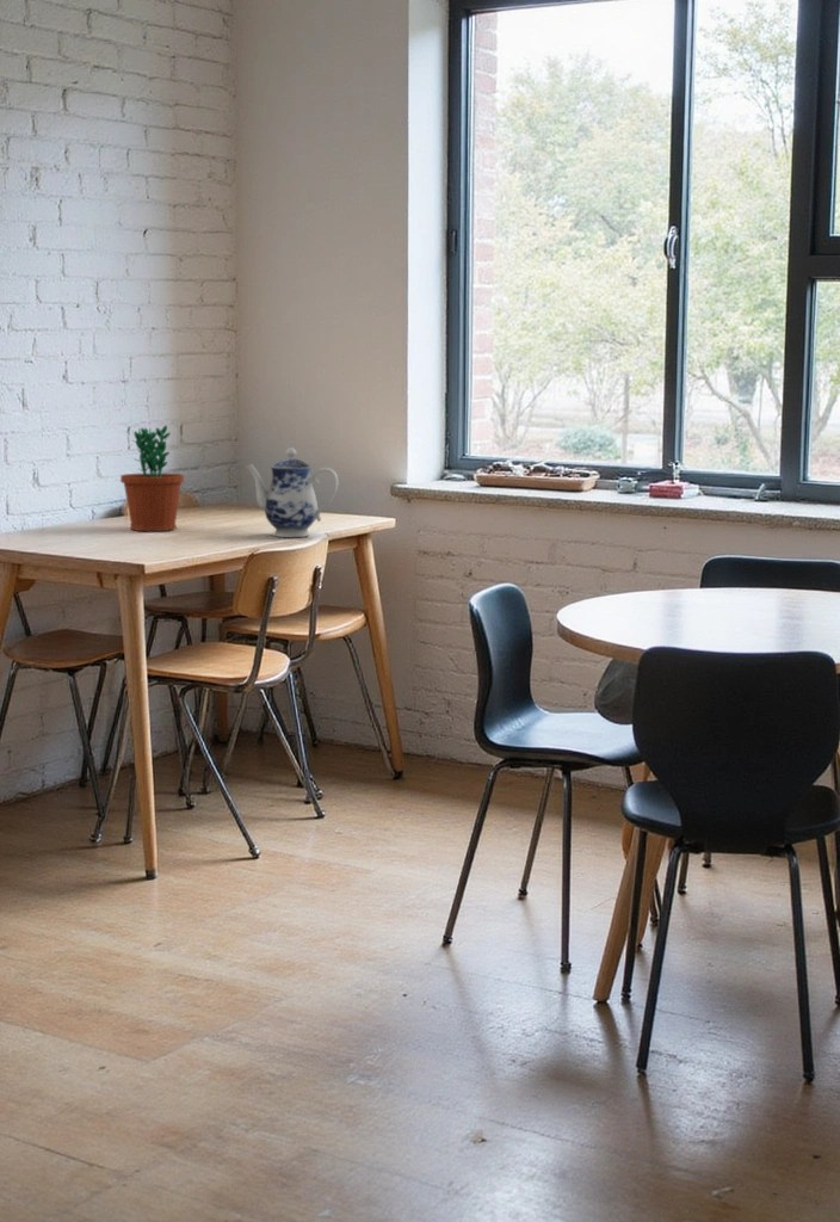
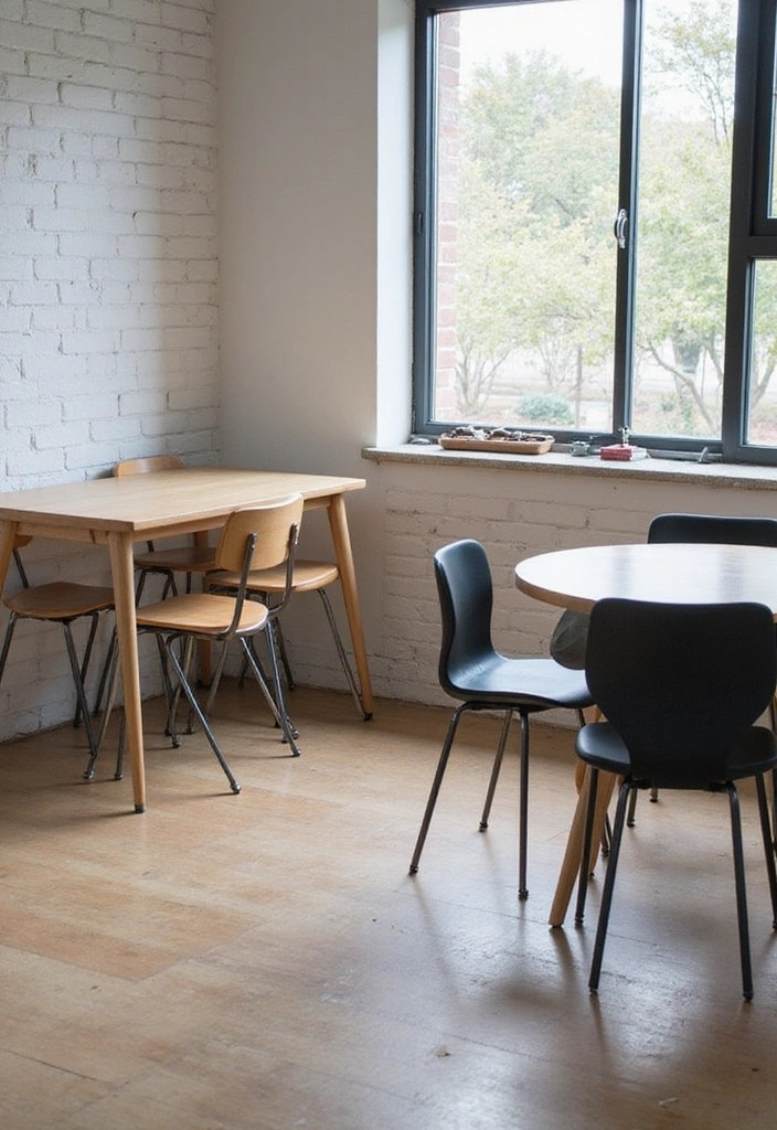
- teapot [245,446,339,538]
- flower pot [119,425,185,532]
